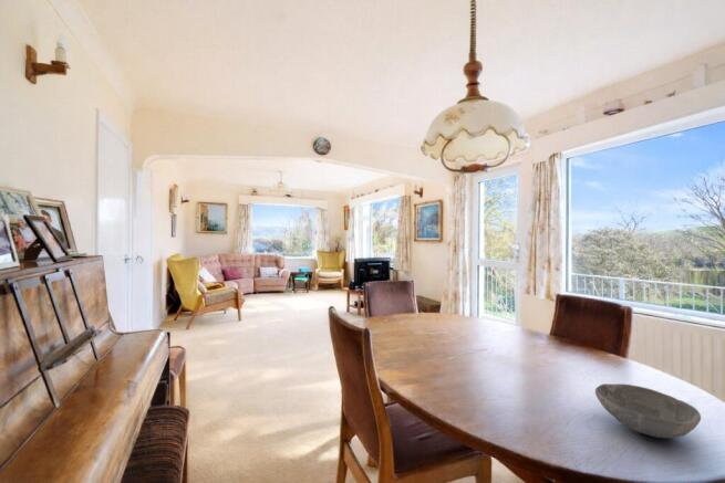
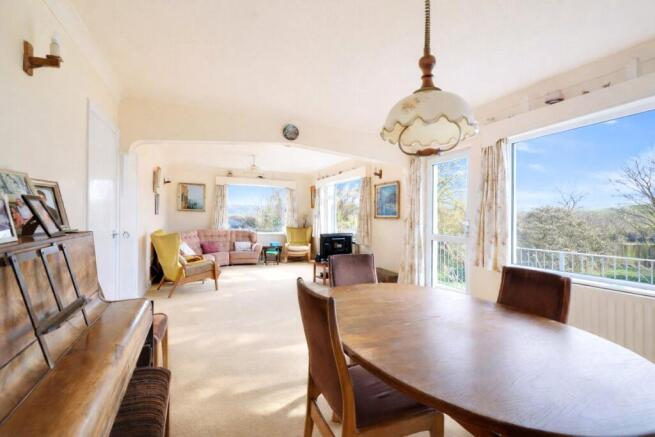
- bowl [594,382,702,439]
